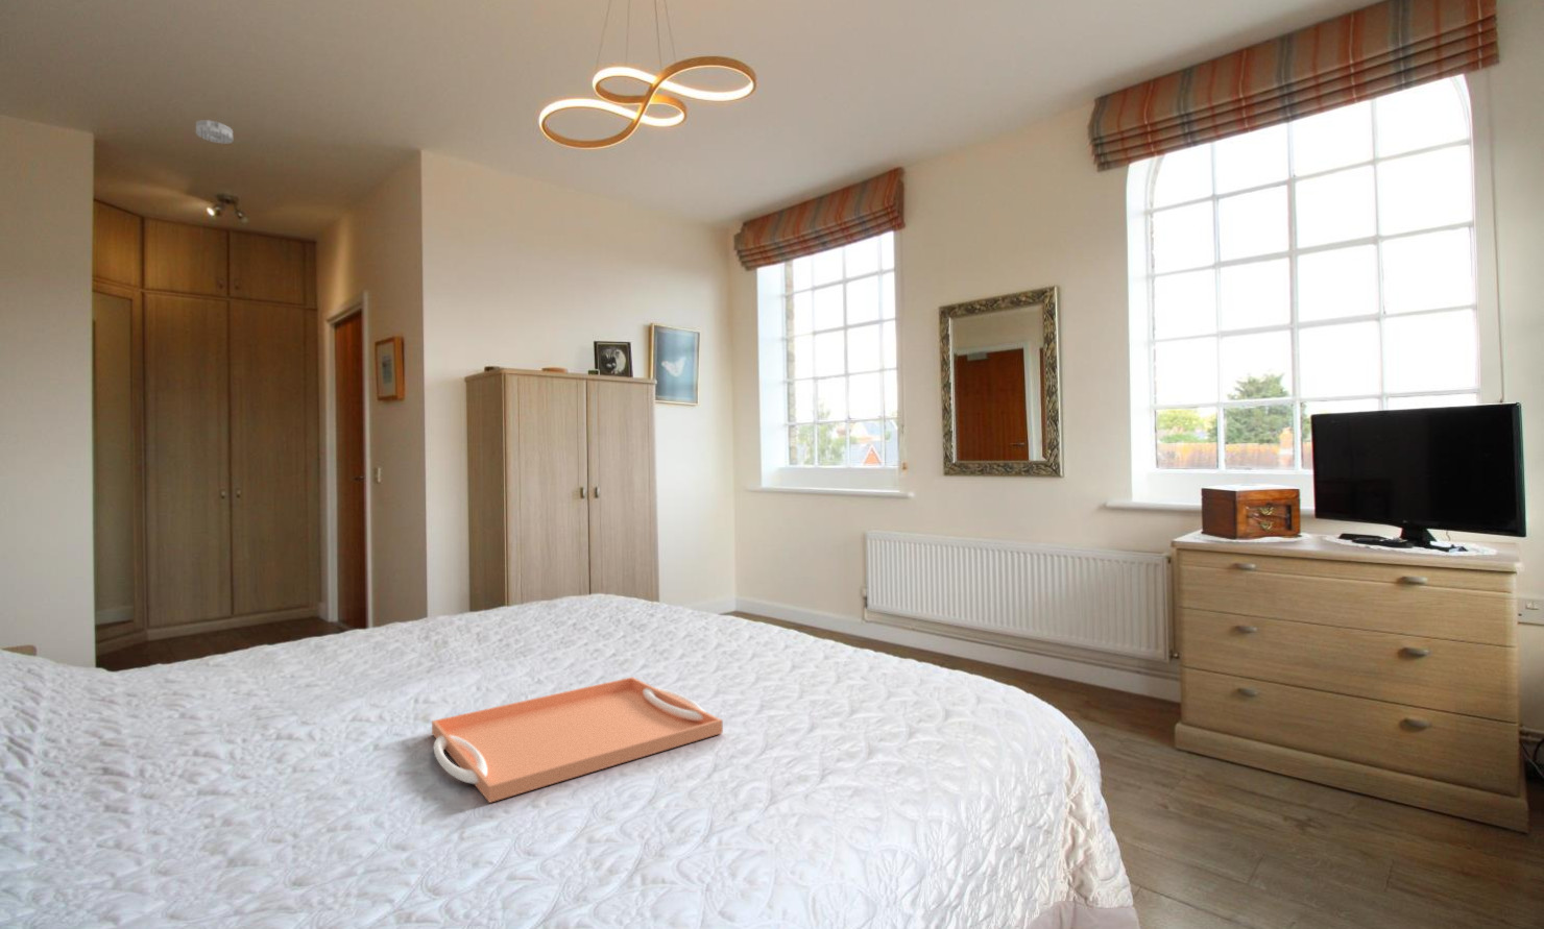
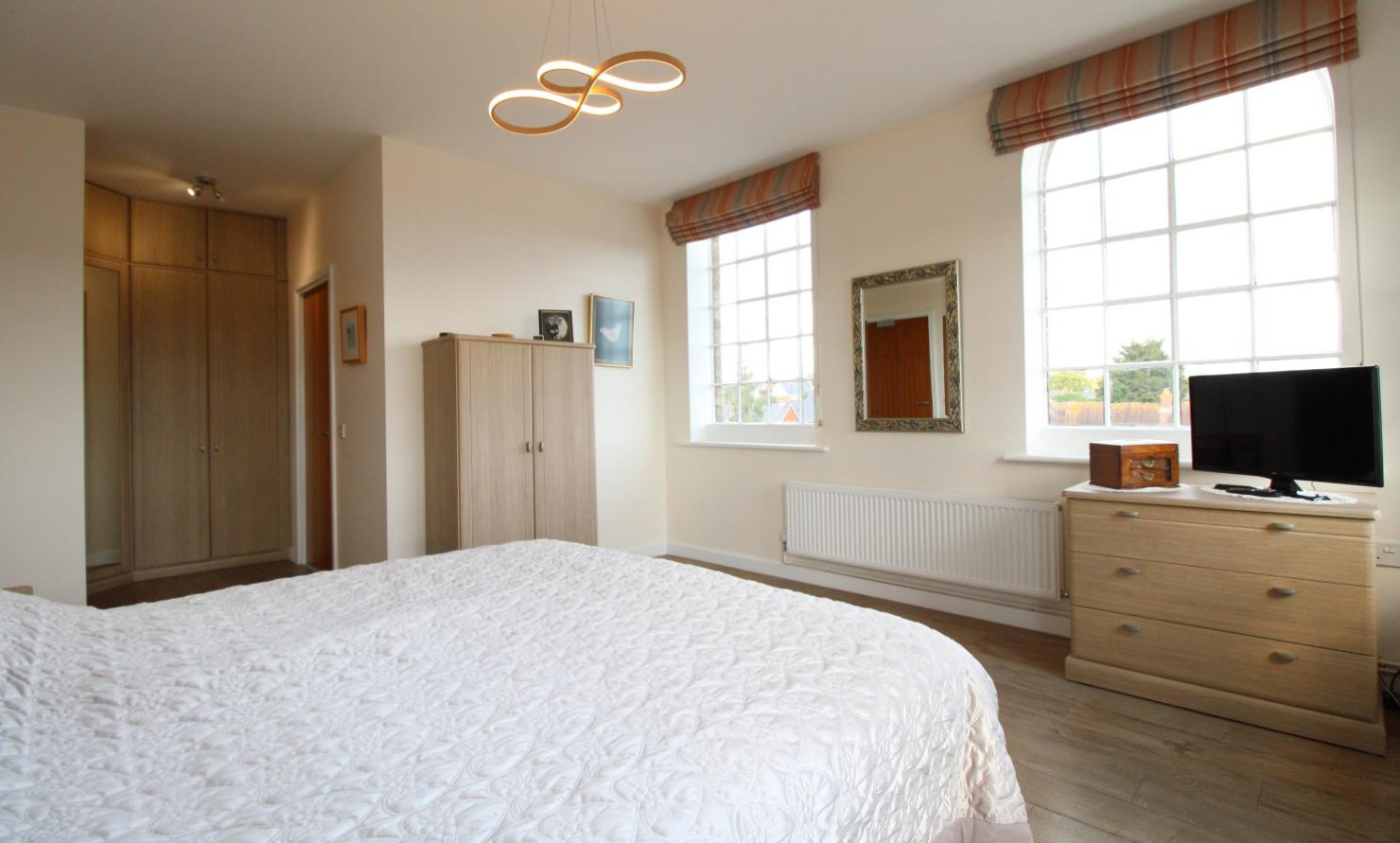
- serving tray [431,676,723,803]
- smoke detector [195,119,234,145]
